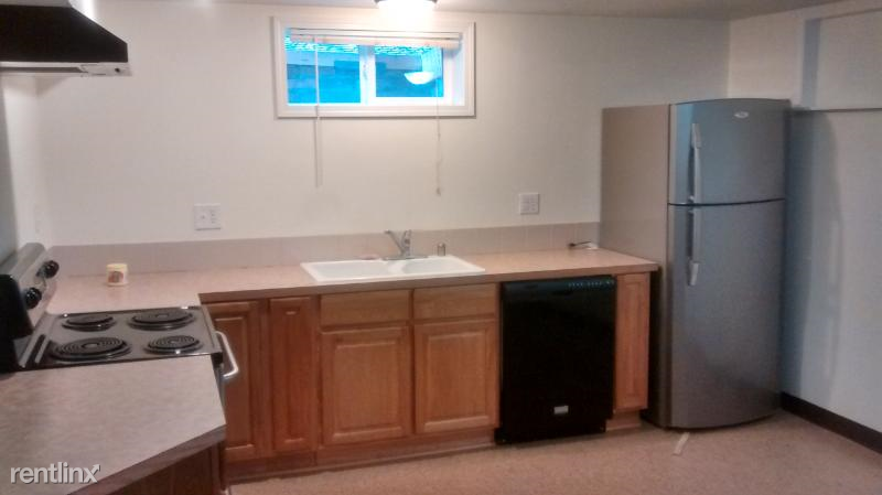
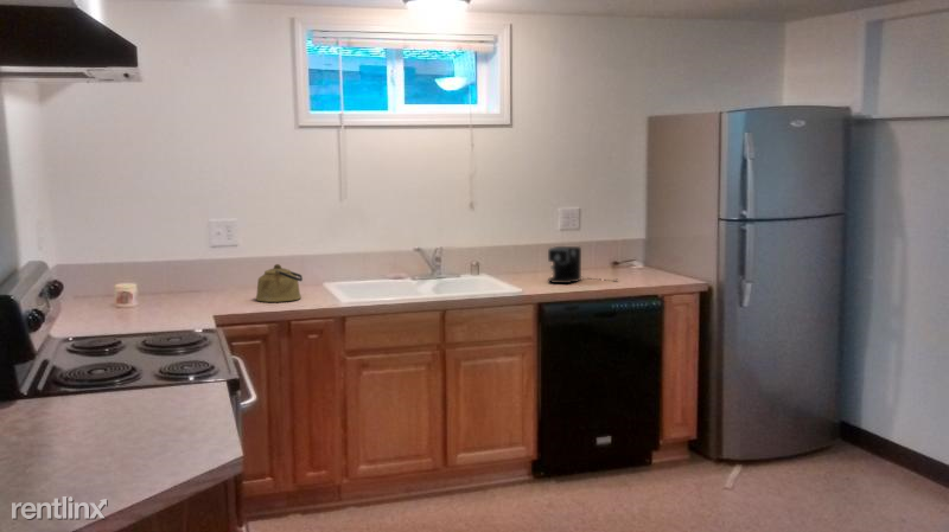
+ coffee maker [547,245,619,284]
+ kettle [254,263,304,303]
